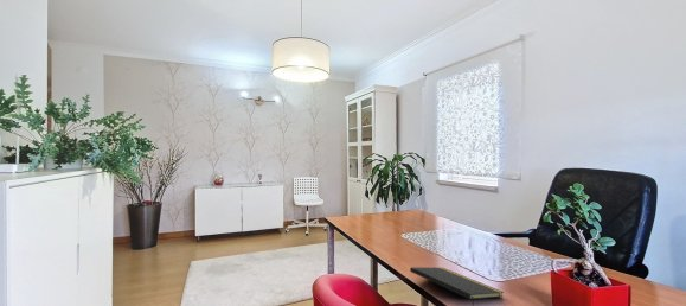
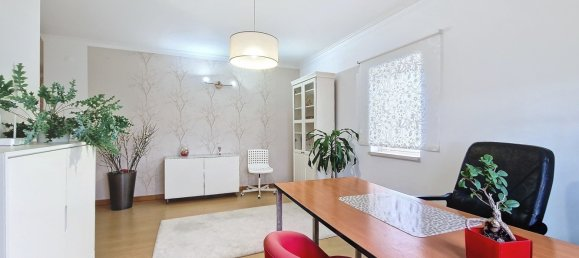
- notepad [409,266,505,306]
